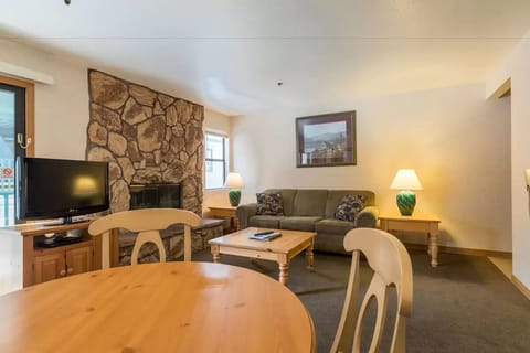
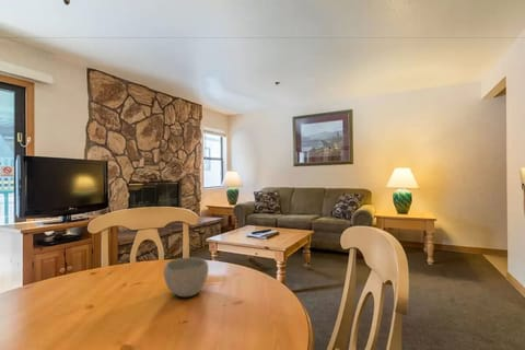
+ bowl [163,256,209,298]
